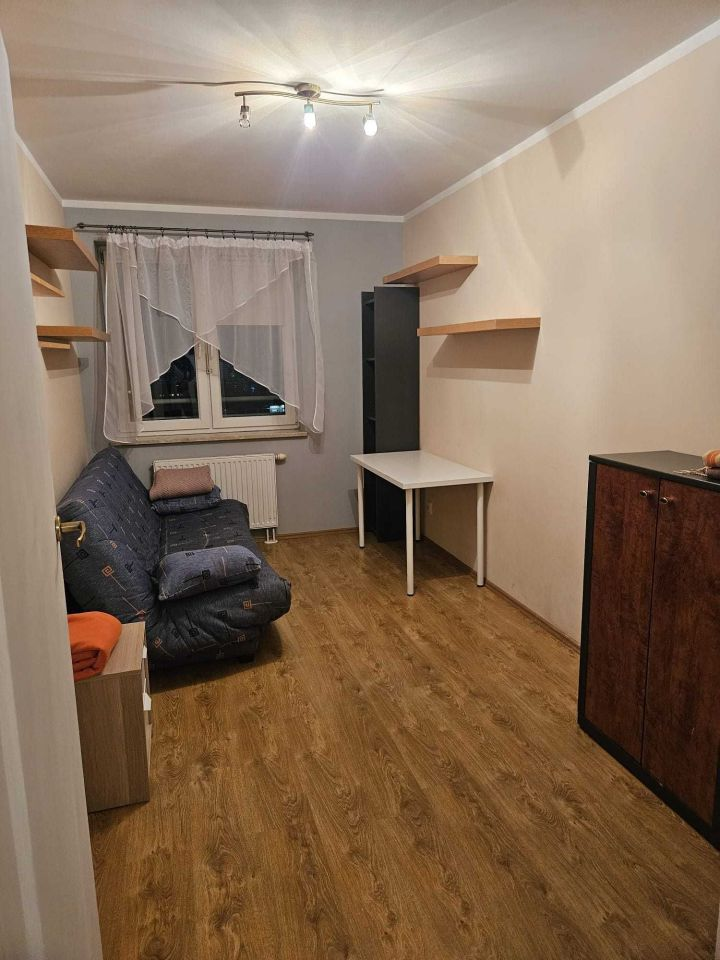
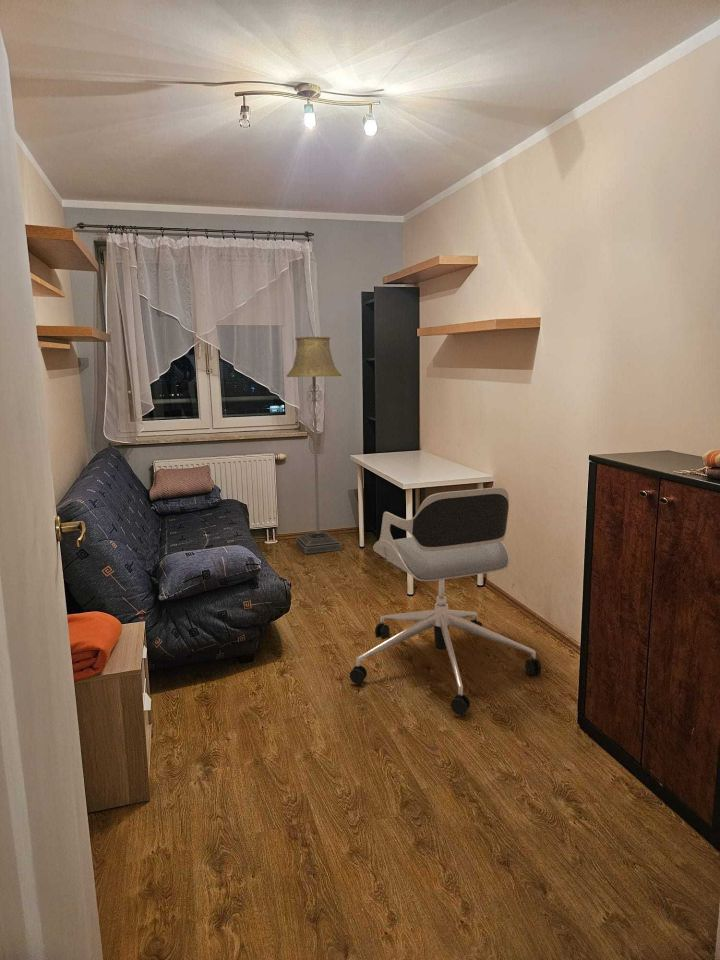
+ office chair [349,487,542,716]
+ floor lamp [285,336,343,555]
